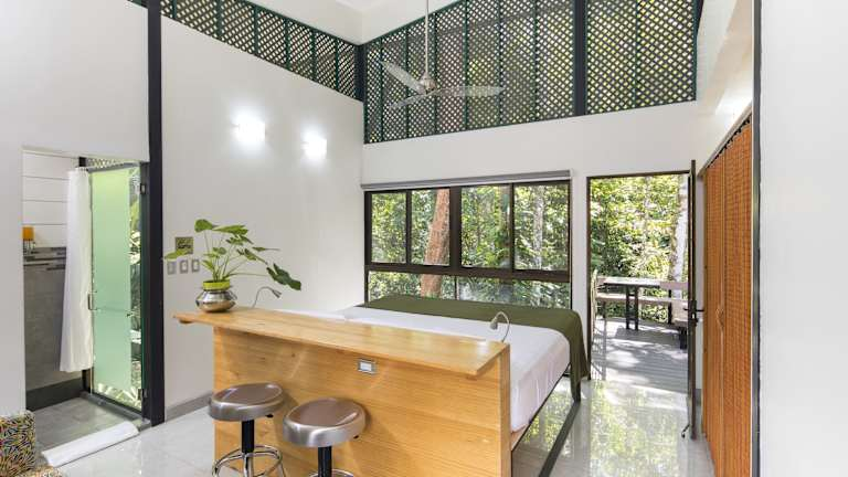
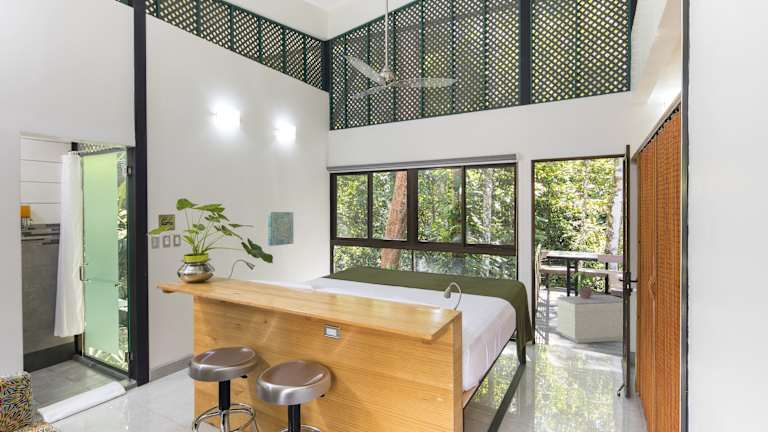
+ wall art [267,211,294,247]
+ potted plant [571,271,598,299]
+ bench [555,294,624,344]
